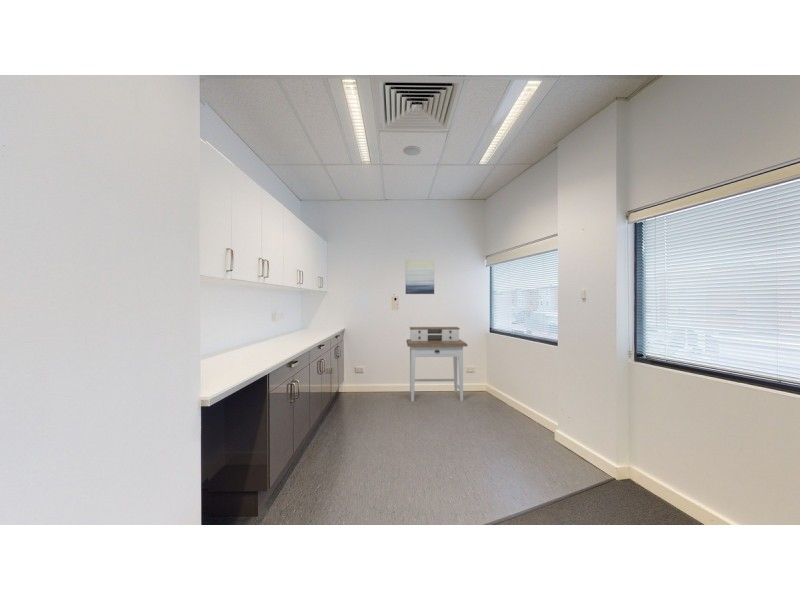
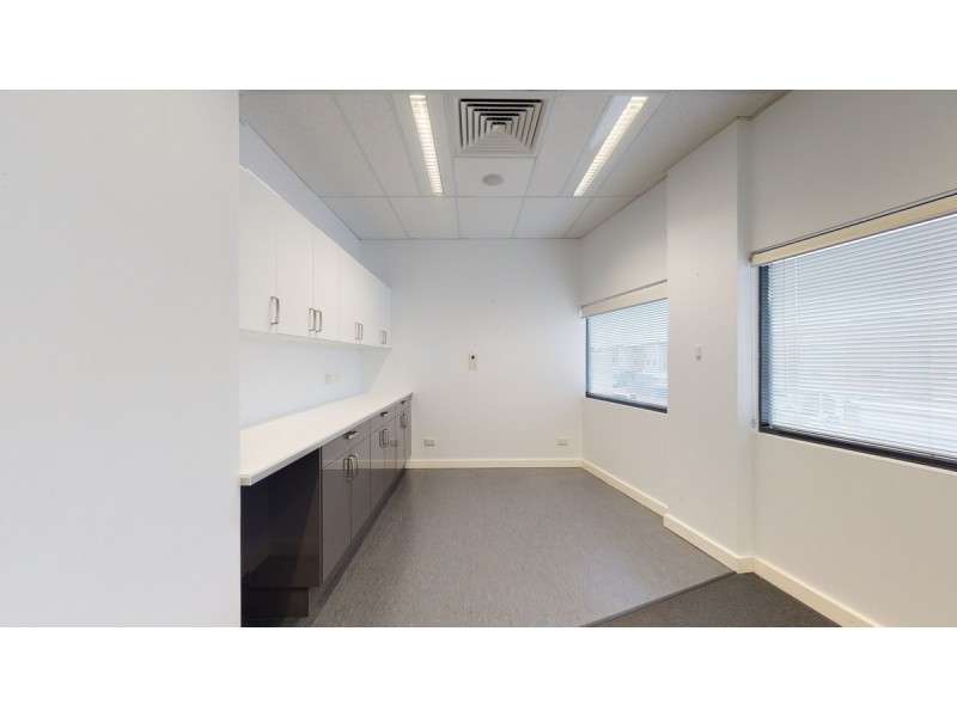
- wall art [405,259,435,295]
- desk [405,326,468,403]
